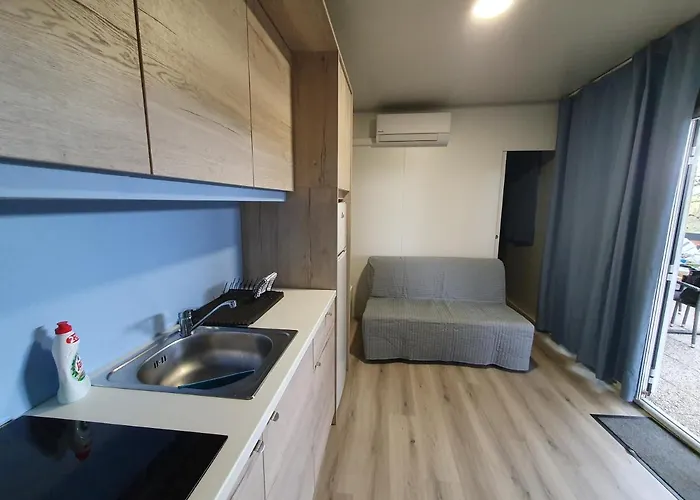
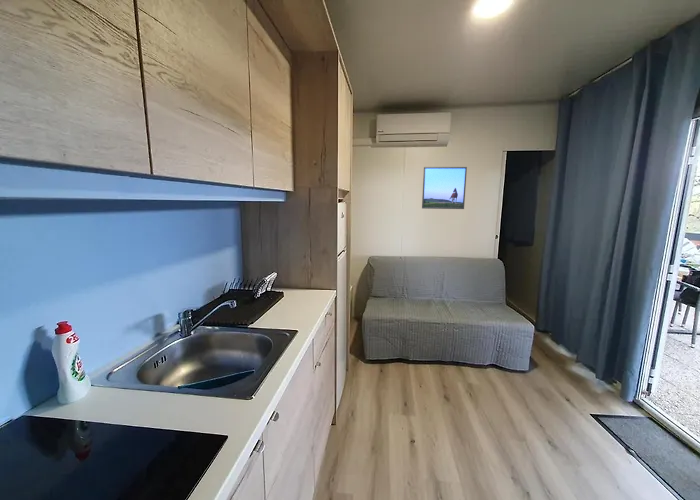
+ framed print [421,166,468,210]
